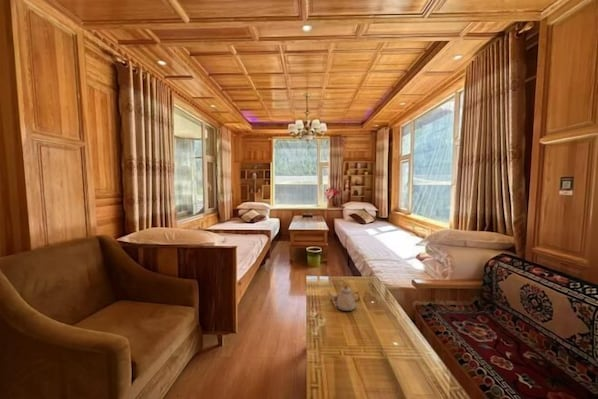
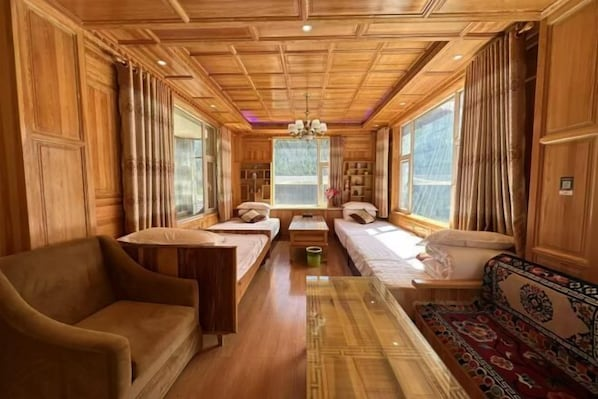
- teapot [327,285,361,312]
